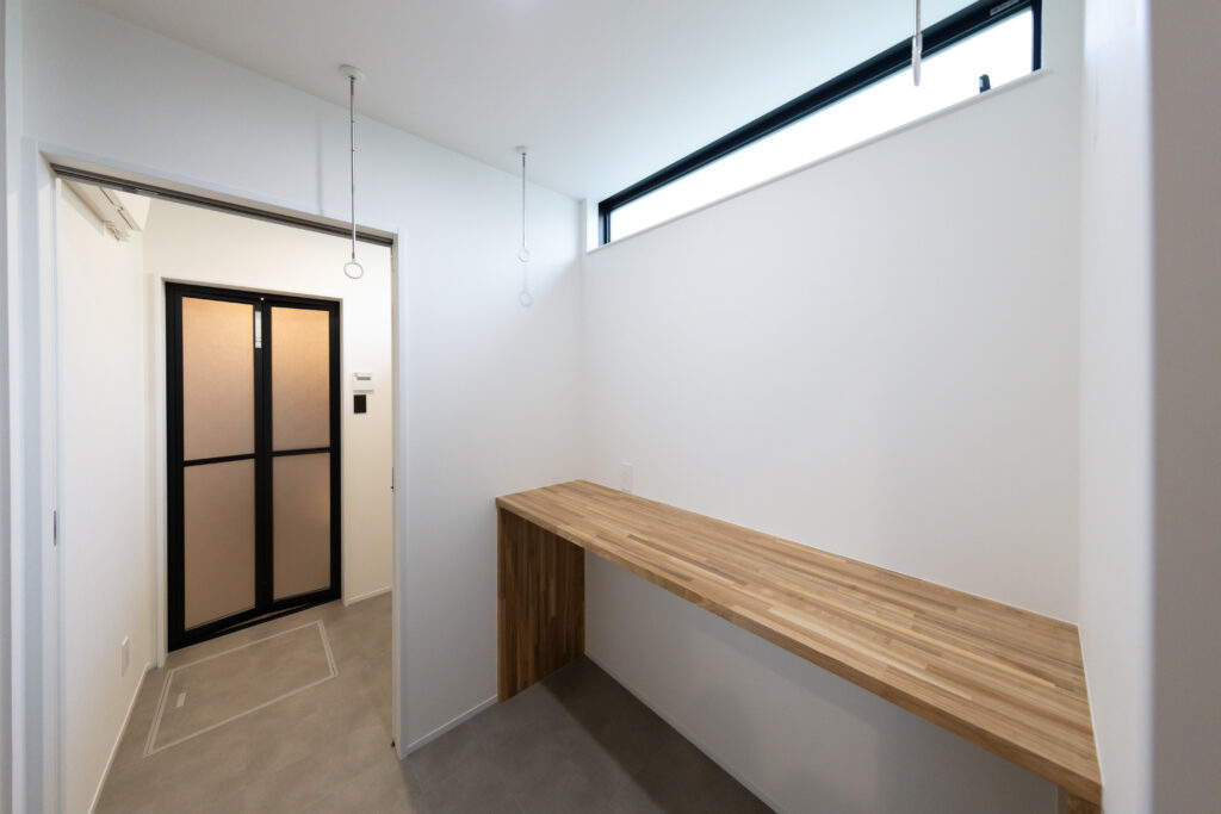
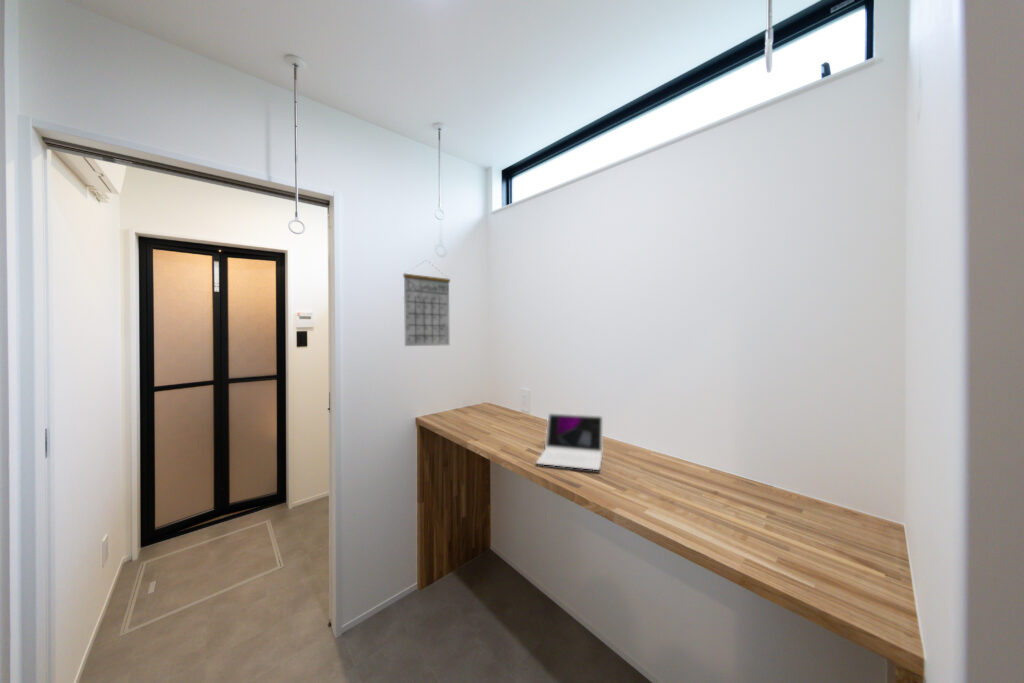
+ calendar [402,260,451,347]
+ laptop [535,411,604,471]
